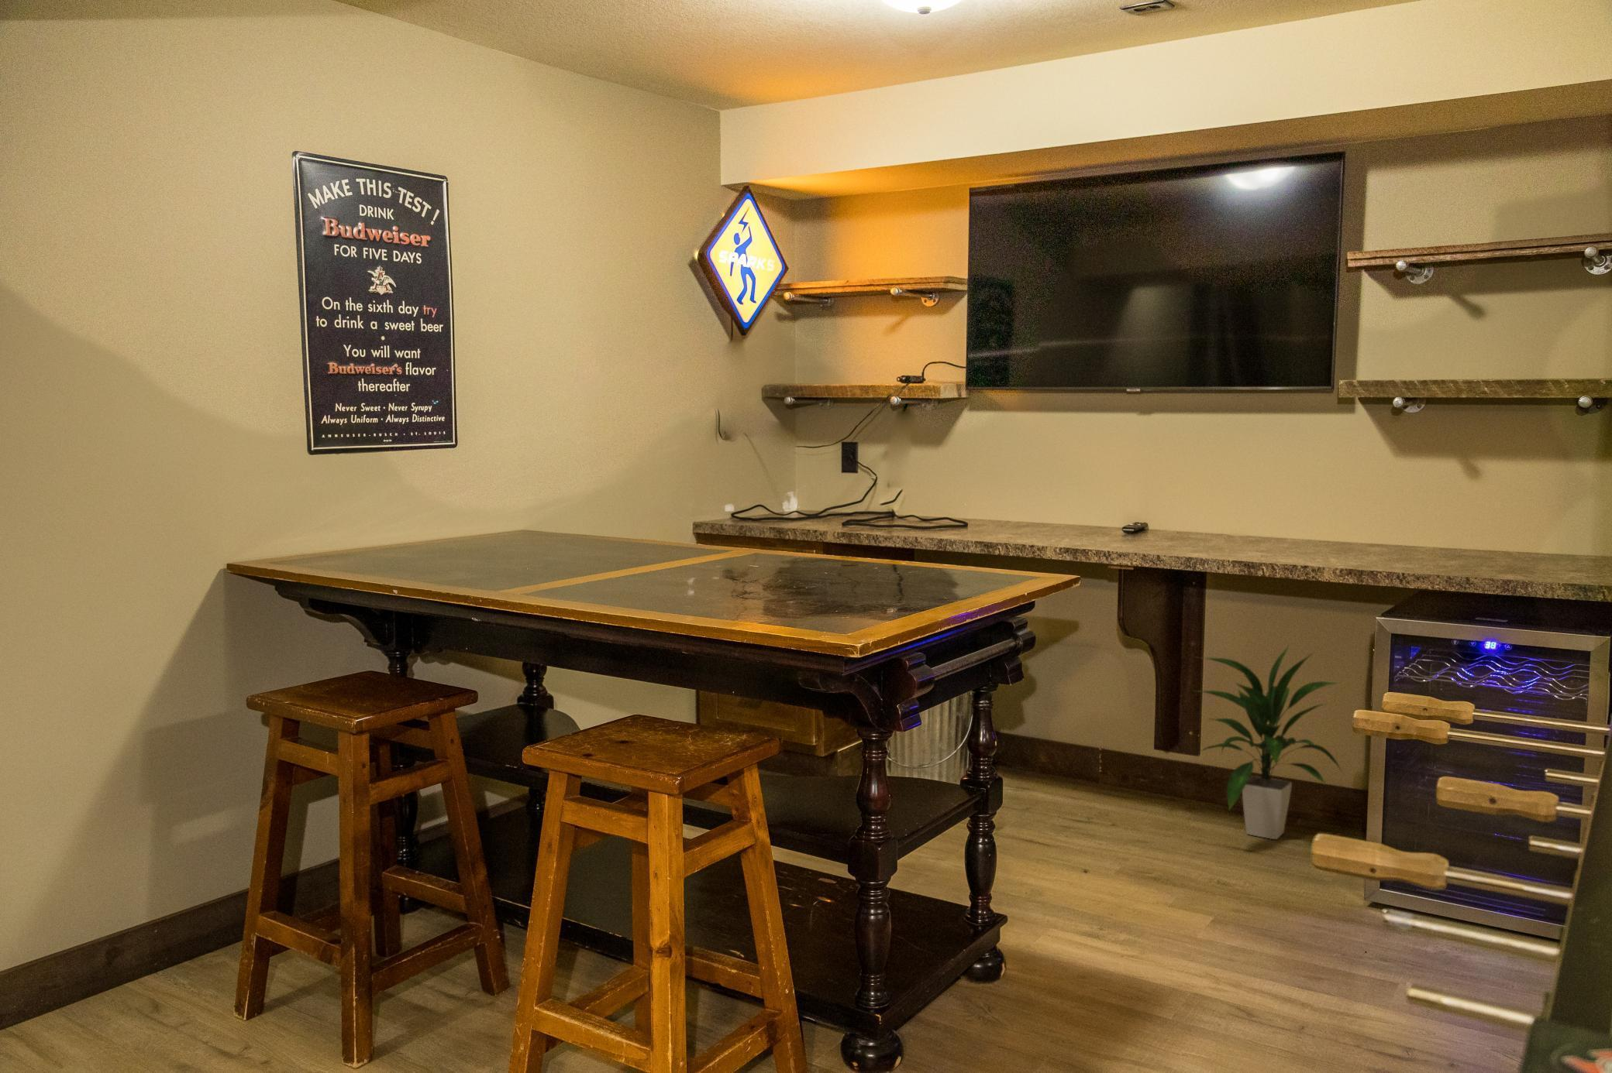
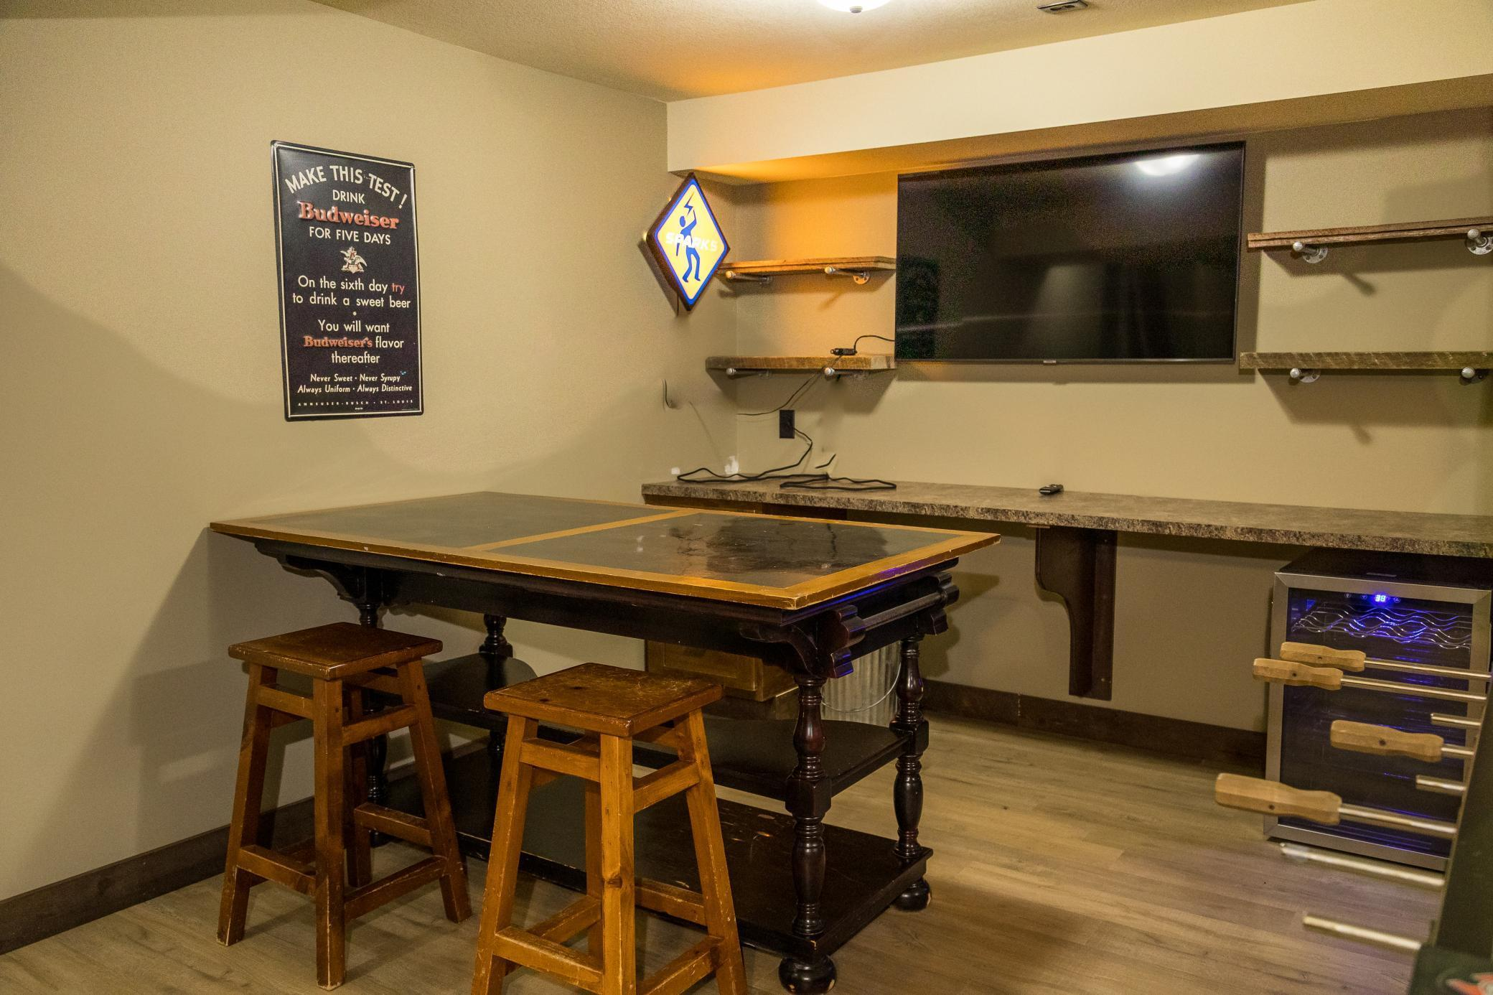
- indoor plant [1194,643,1346,839]
